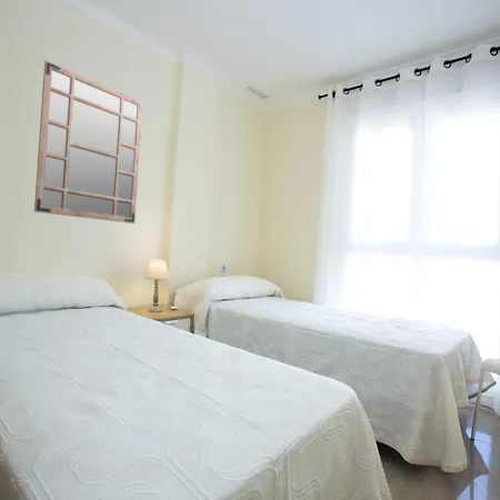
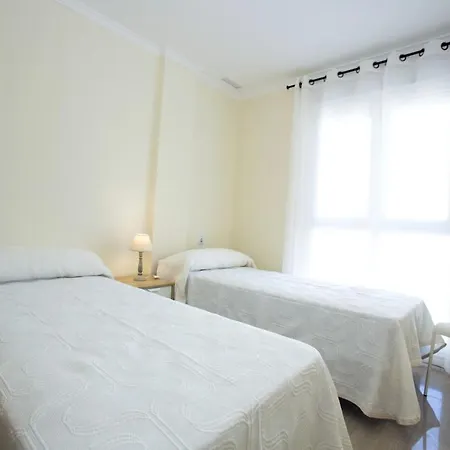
- mirror [33,59,144,224]
